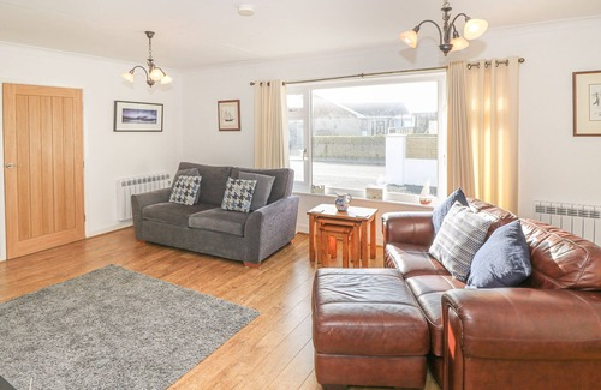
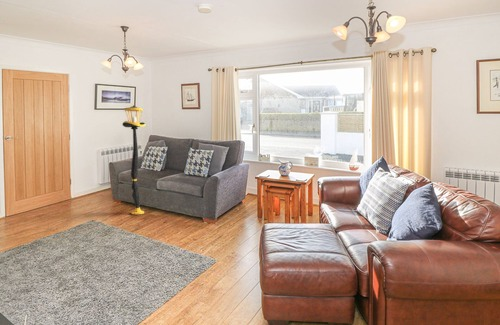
+ floor lamp [122,105,147,216]
